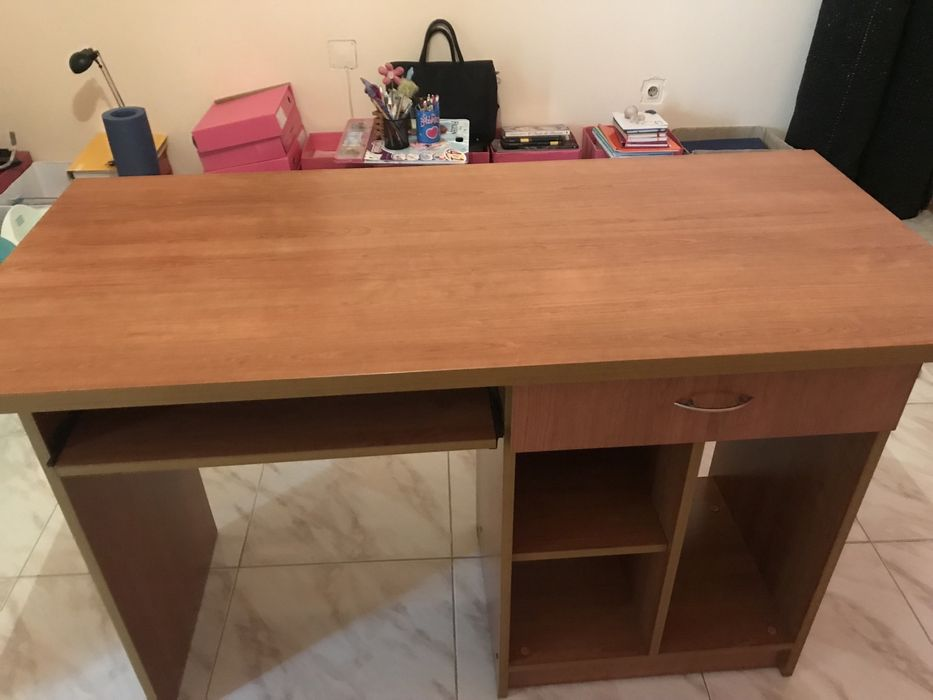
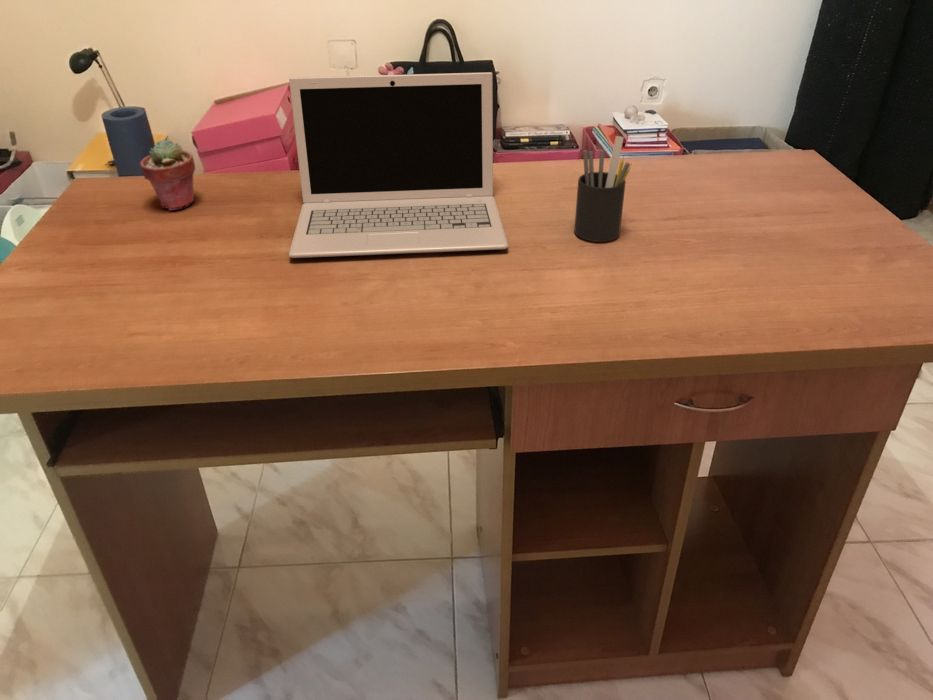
+ pen holder [573,135,633,243]
+ laptop [288,71,509,259]
+ potted succulent [138,138,196,211]
